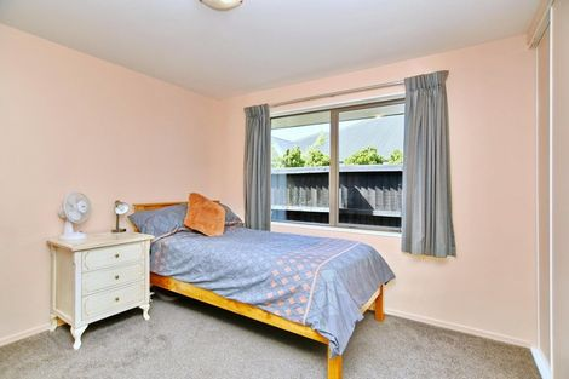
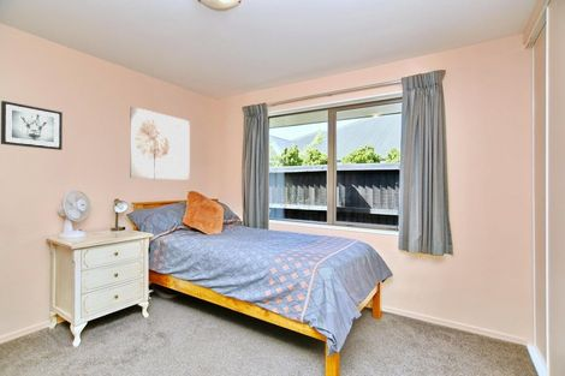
+ wall art [0,100,64,151]
+ wall art [129,106,191,181]
